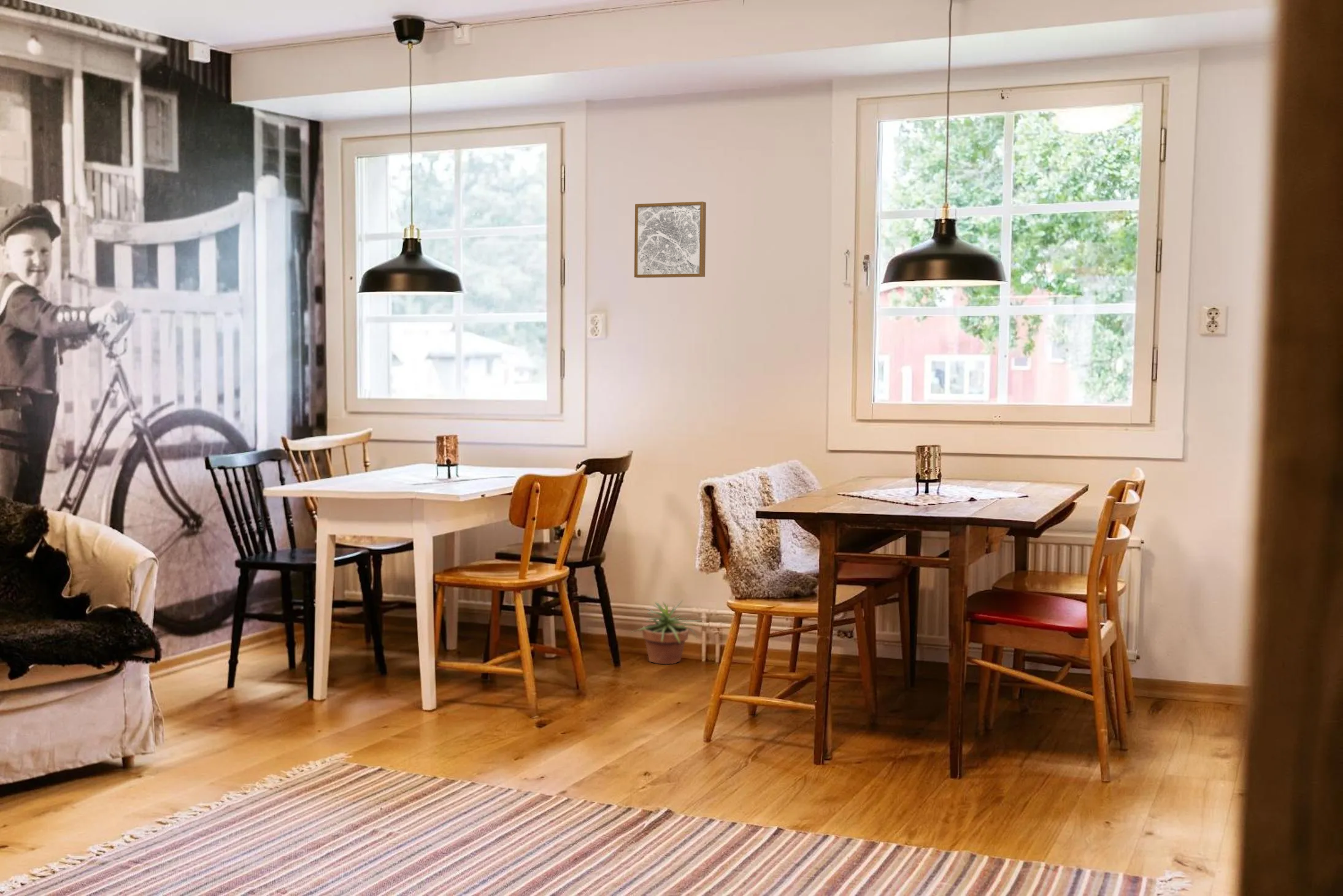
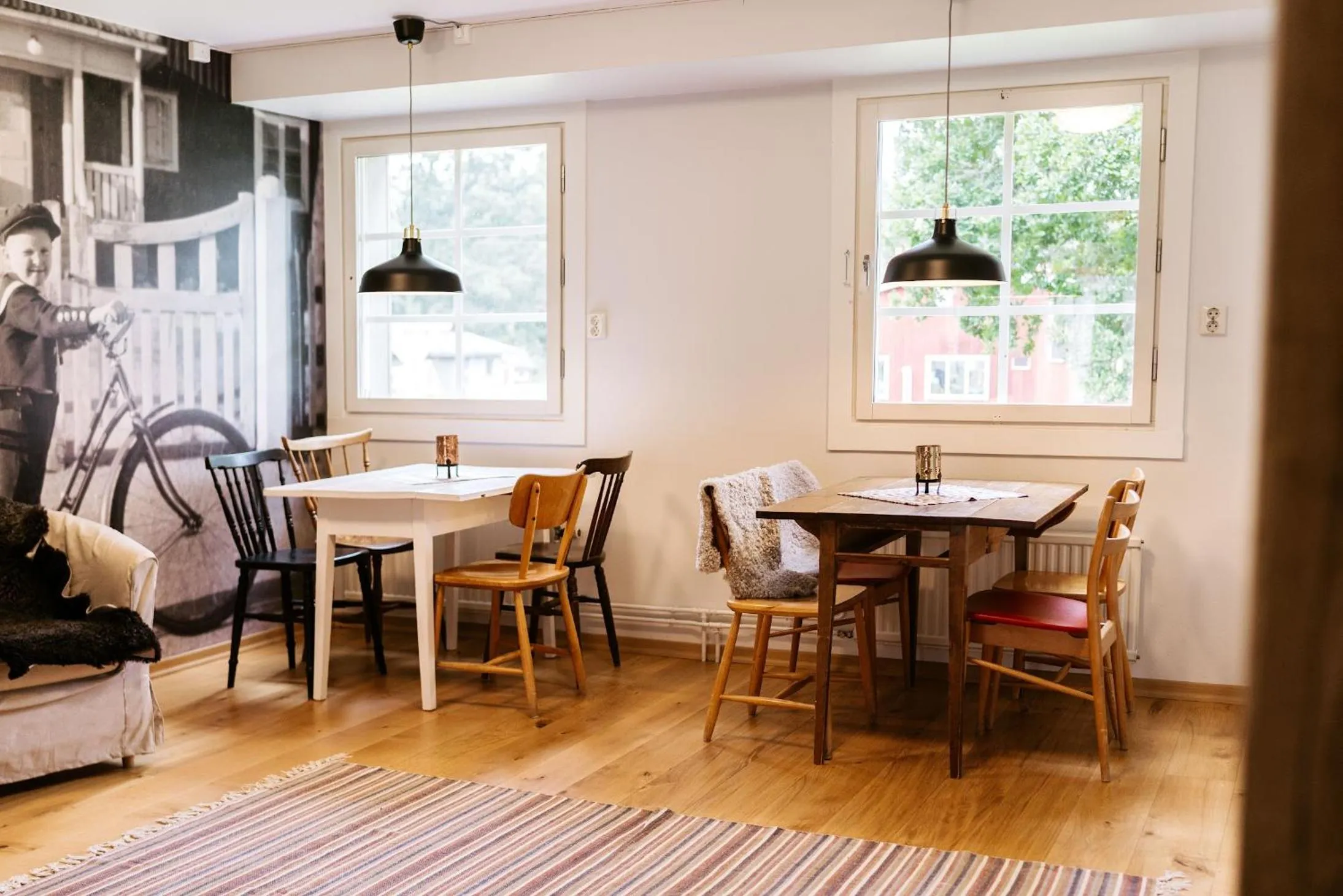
- wall art [634,201,707,278]
- potted plant [629,599,702,665]
